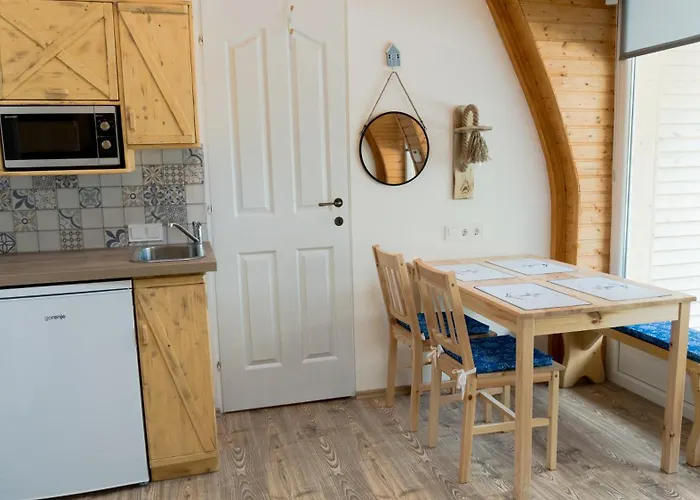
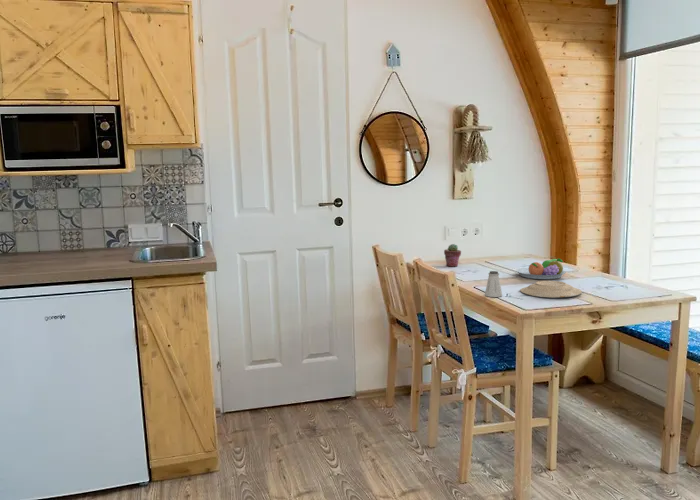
+ fruit bowl [516,258,566,280]
+ potted succulent [443,243,462,268]
+ plate [519,280,583,298]
+ saltshaker [484,270,503,298]
